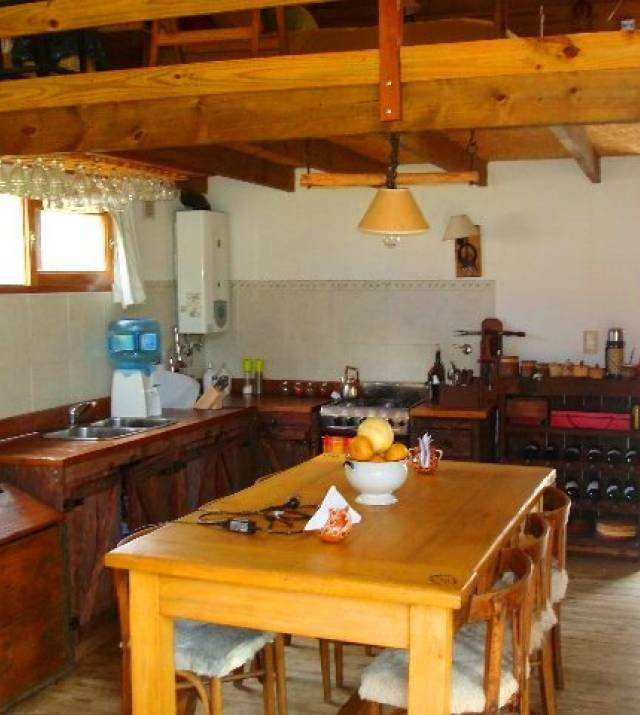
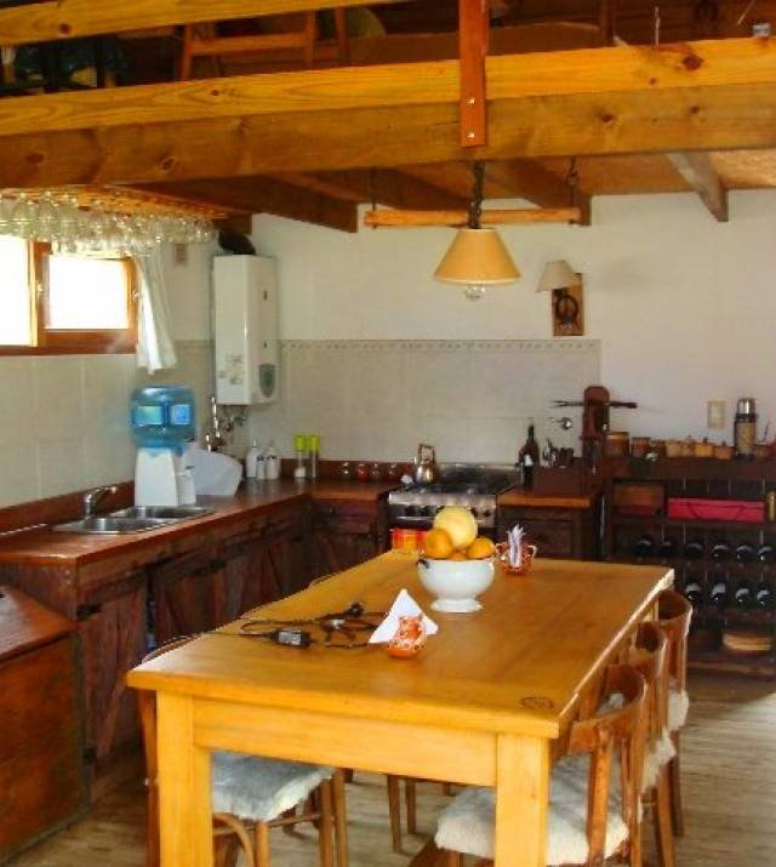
- knife block [192,376,230,410]
